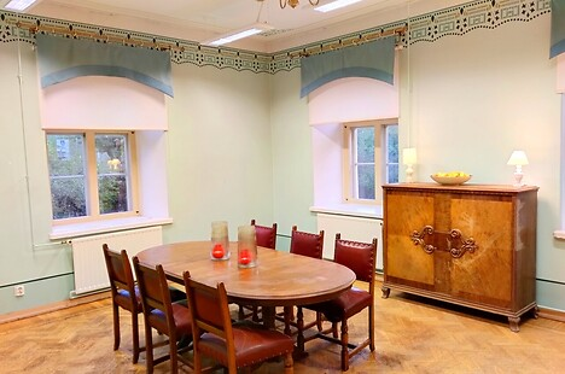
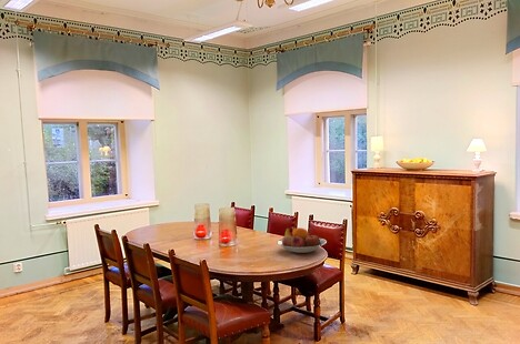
+ fruit bowl [276,226,328,254]
